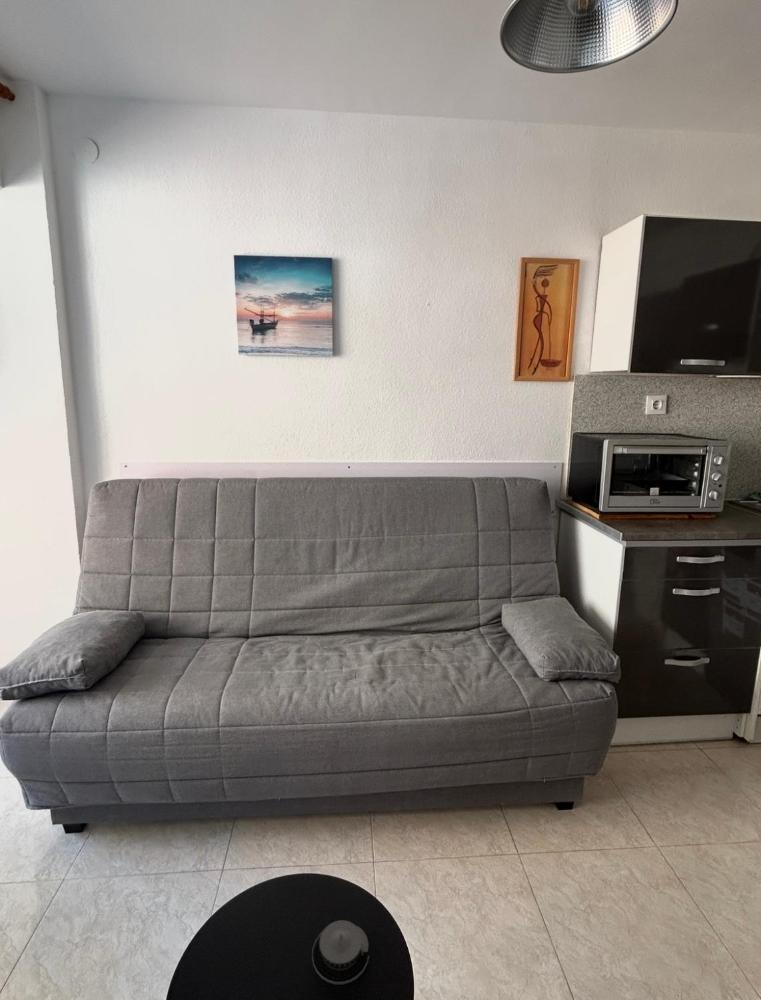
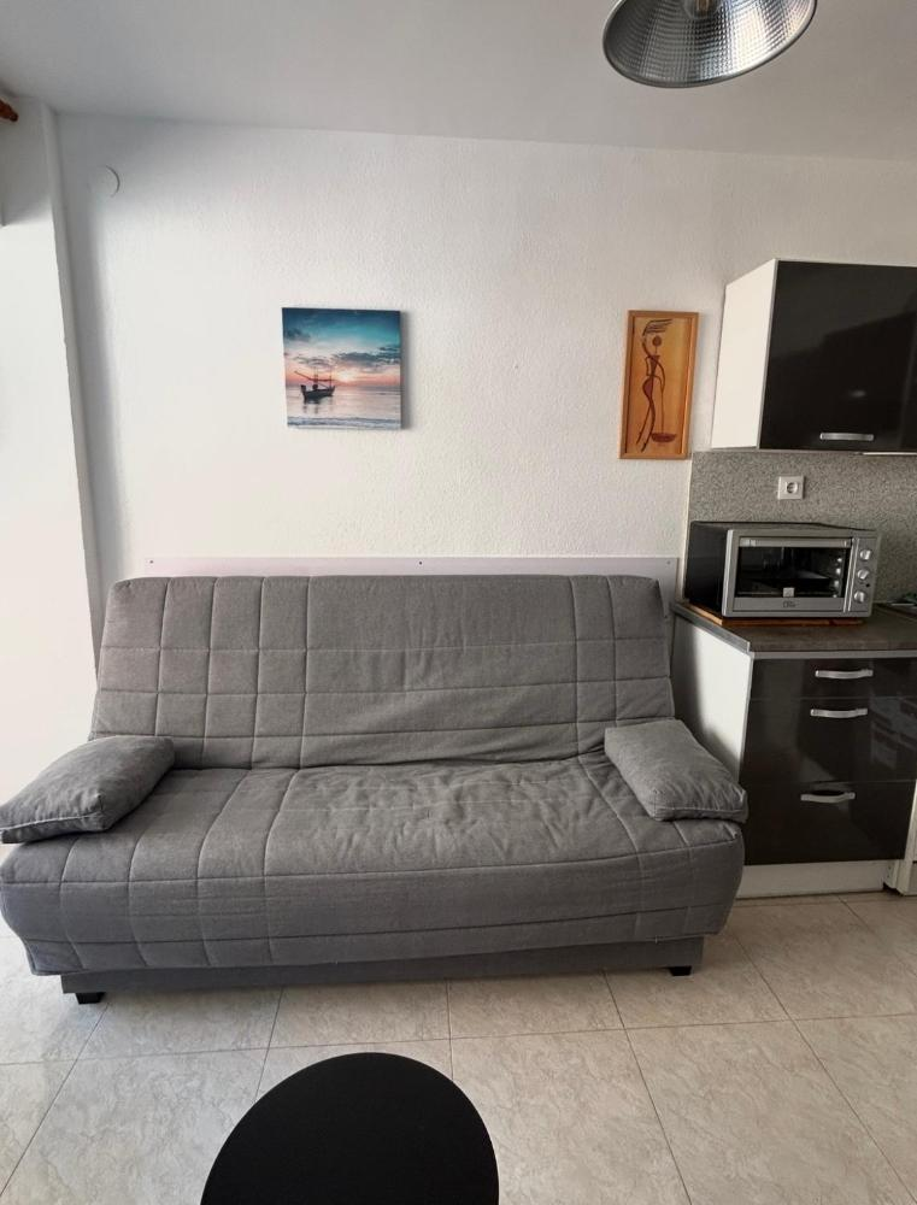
- architectural model [311,919,370,985]
